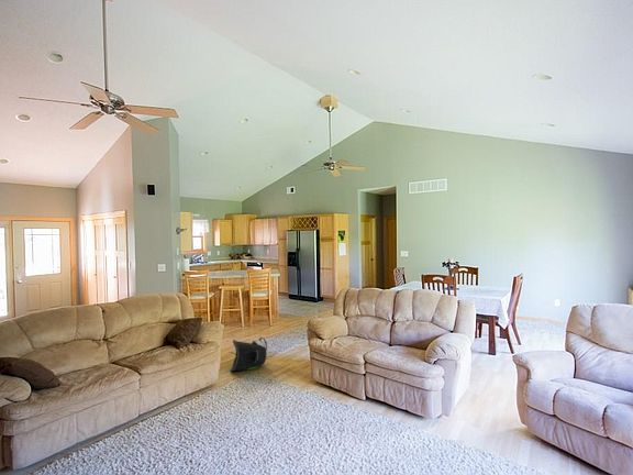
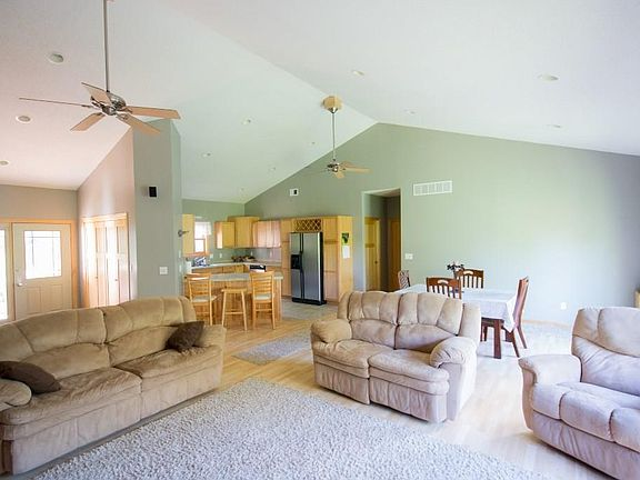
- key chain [230,336,268,373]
